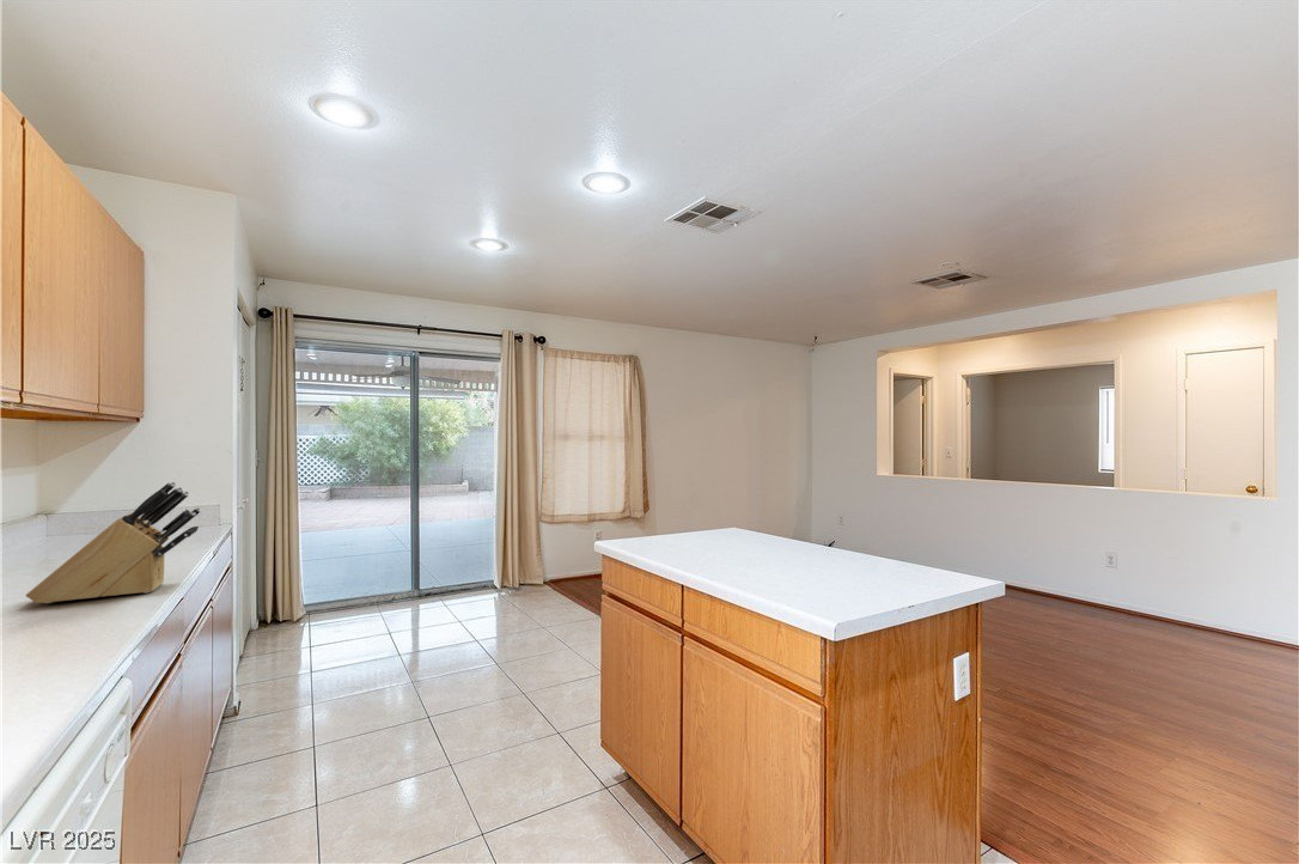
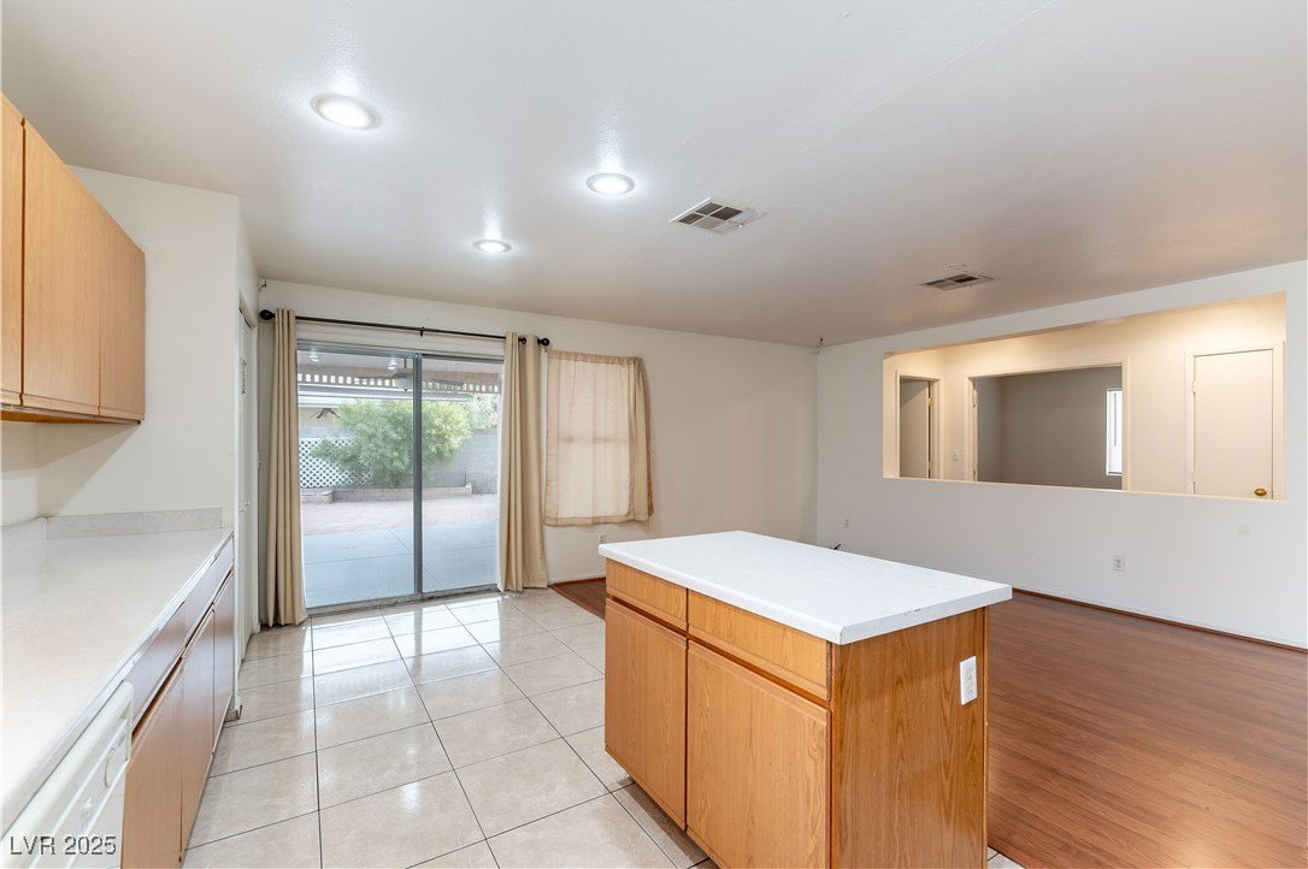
- knife block [25,480,202,604]
